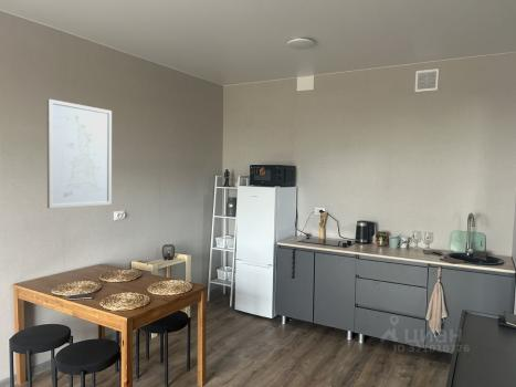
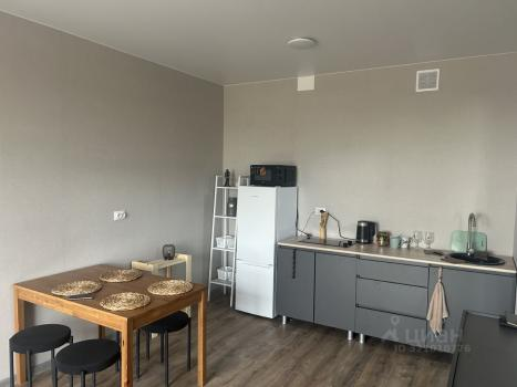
- wall art [46,98,113,209]
